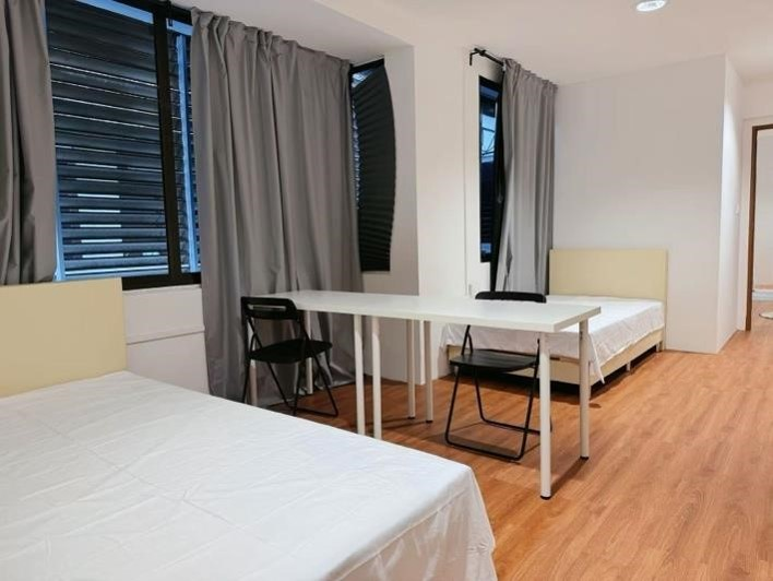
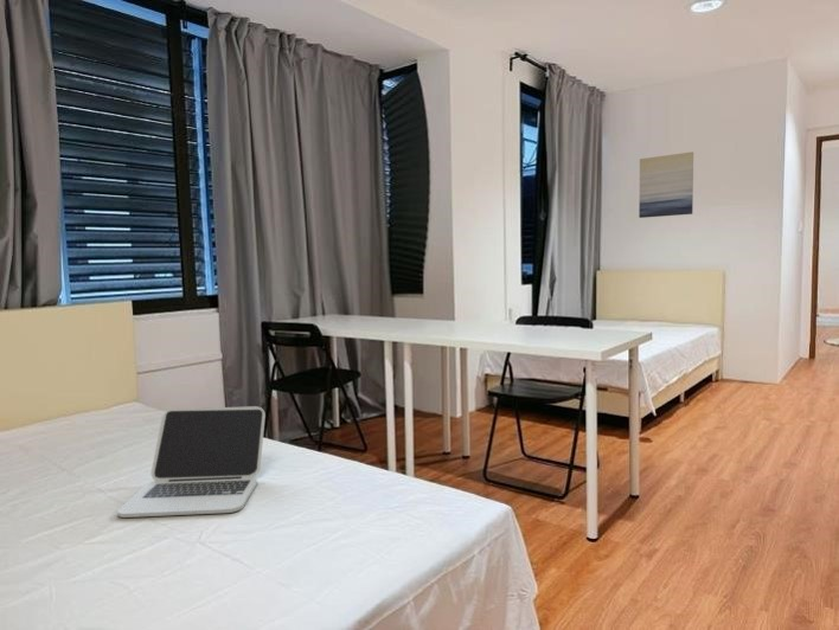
+ laptop [116,405,267,519]
+ wall art [638,150,694,219]
